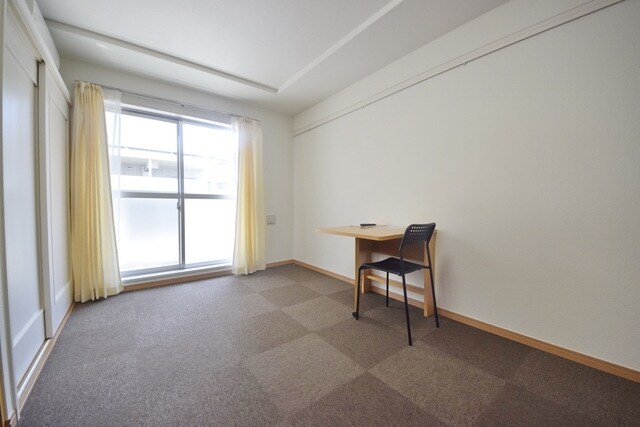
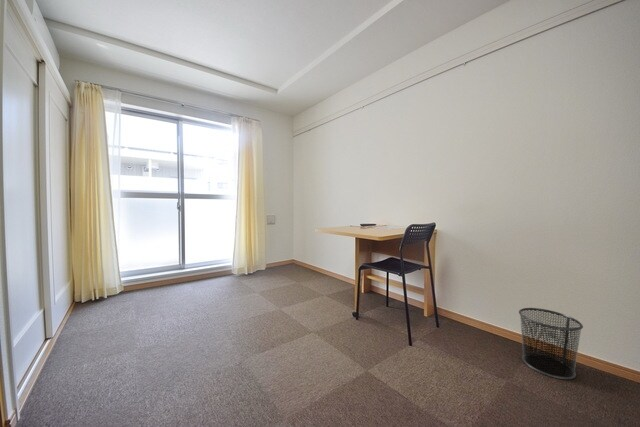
+ waste bin [518,307,584,380]
